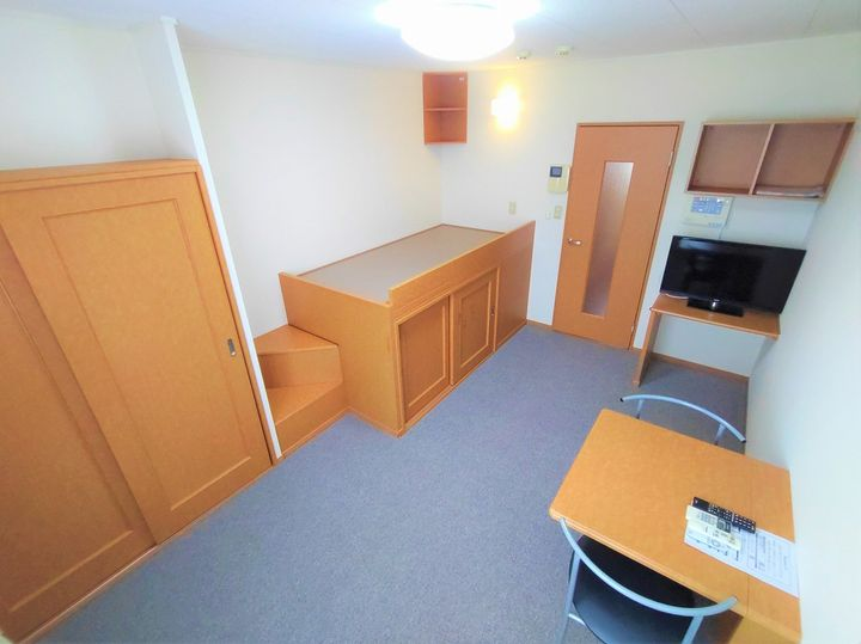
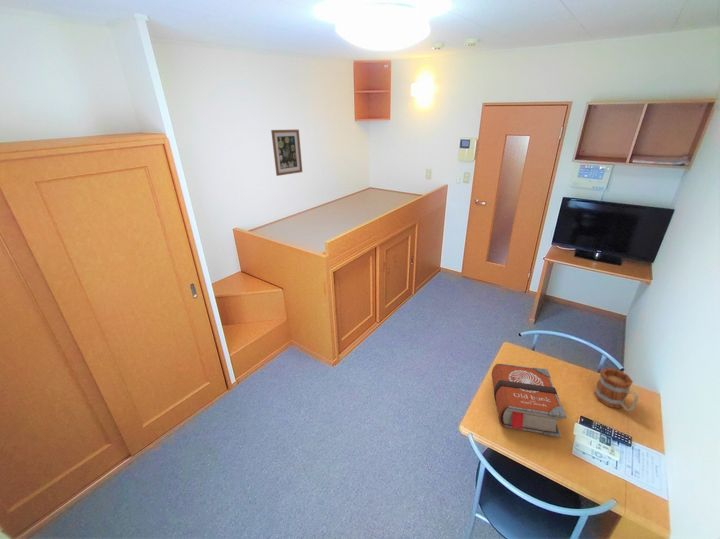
+ mug [593,367,639,412]
+ bible [491,363,568,438]
+ wall art [270,128,303,177]
